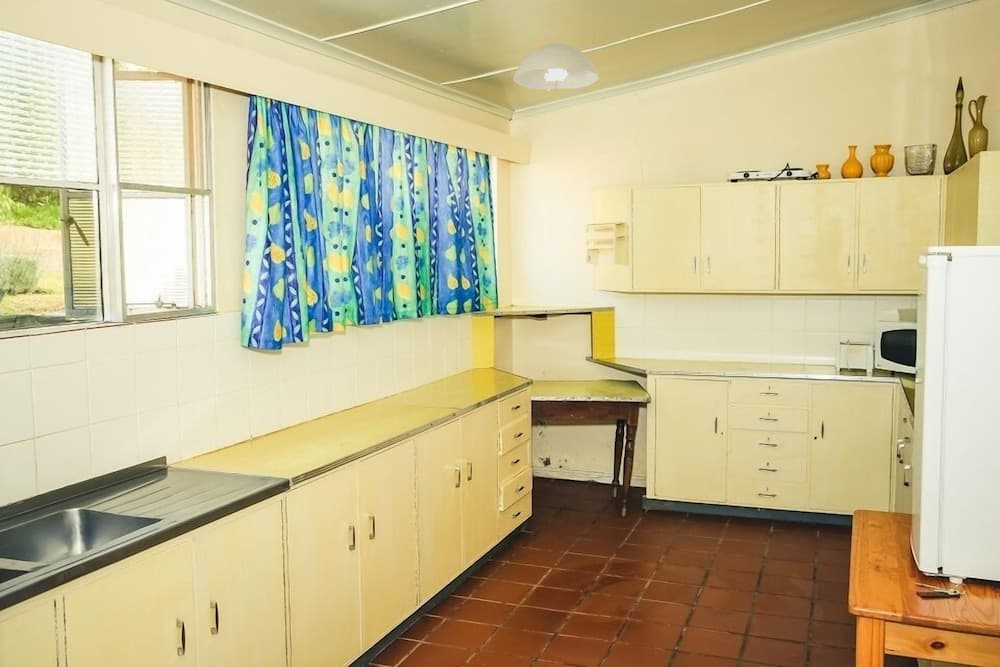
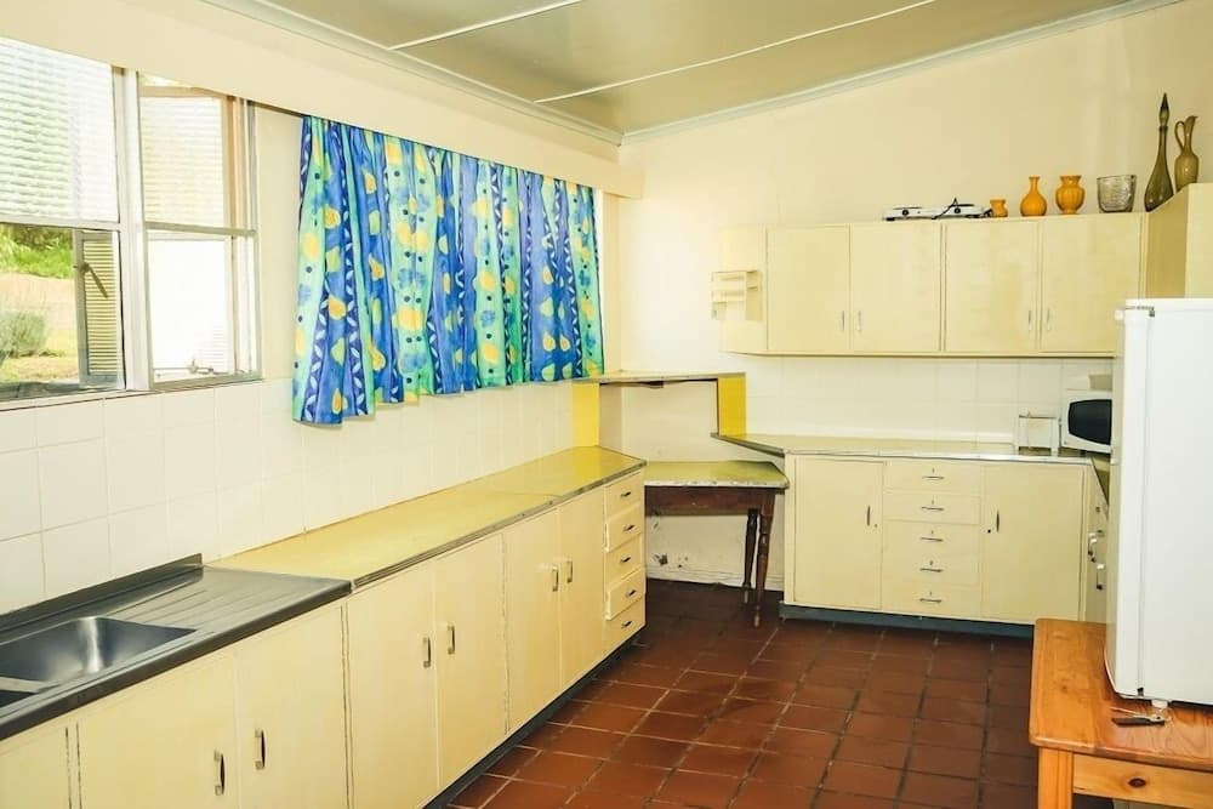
- ceiling light [512,43,600,92]
